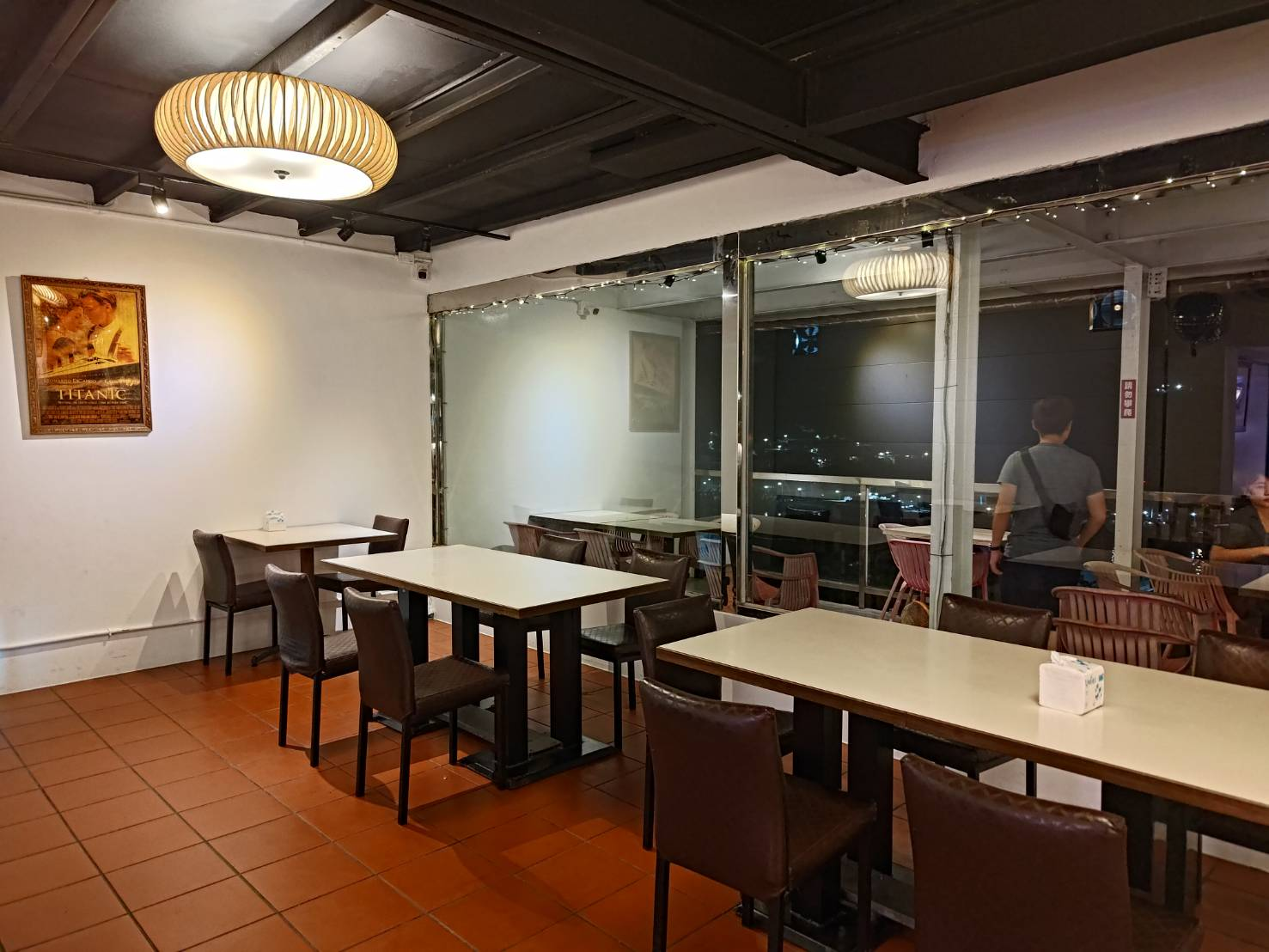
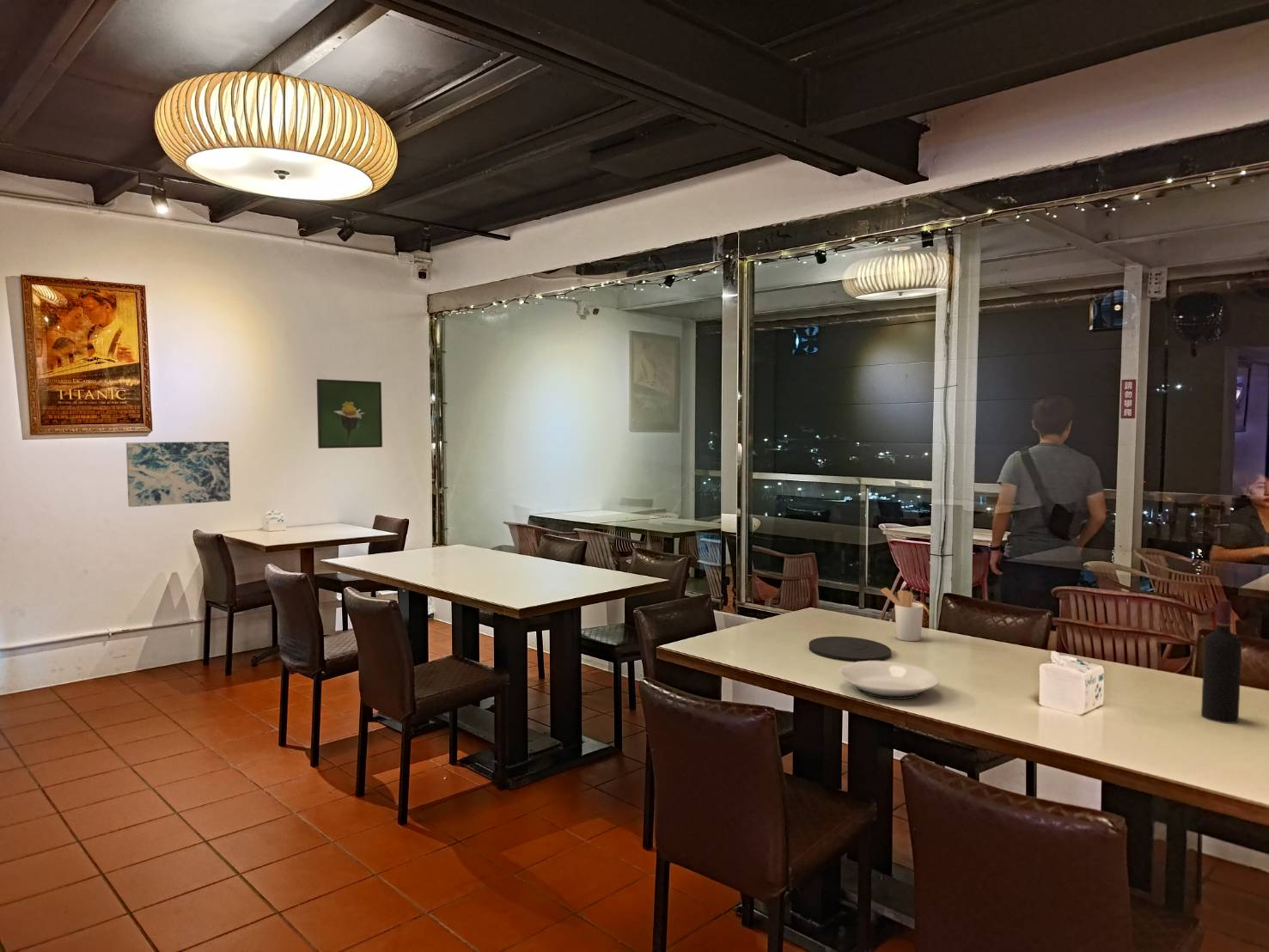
+ utensil holder [880,587,924,642]
+ plate [838,661,941,700]
+ wine bottle [1200,599,1242,724]
+ plate [808,636,892,662]
+ wall art [125,441,231,508]
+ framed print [316,378,383,449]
